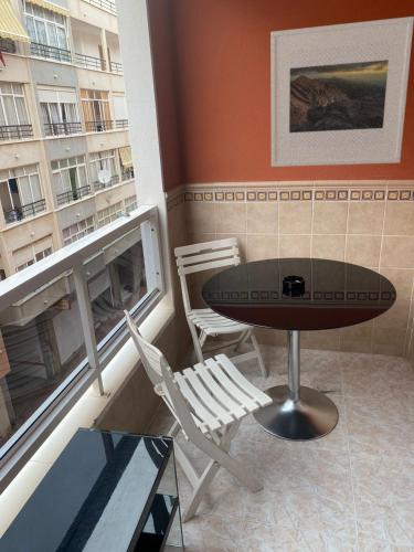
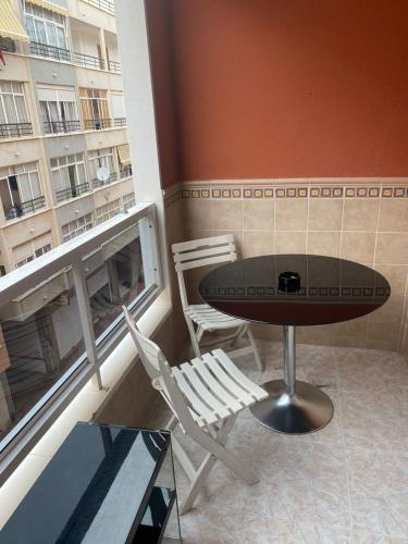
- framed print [269,15,414,168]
